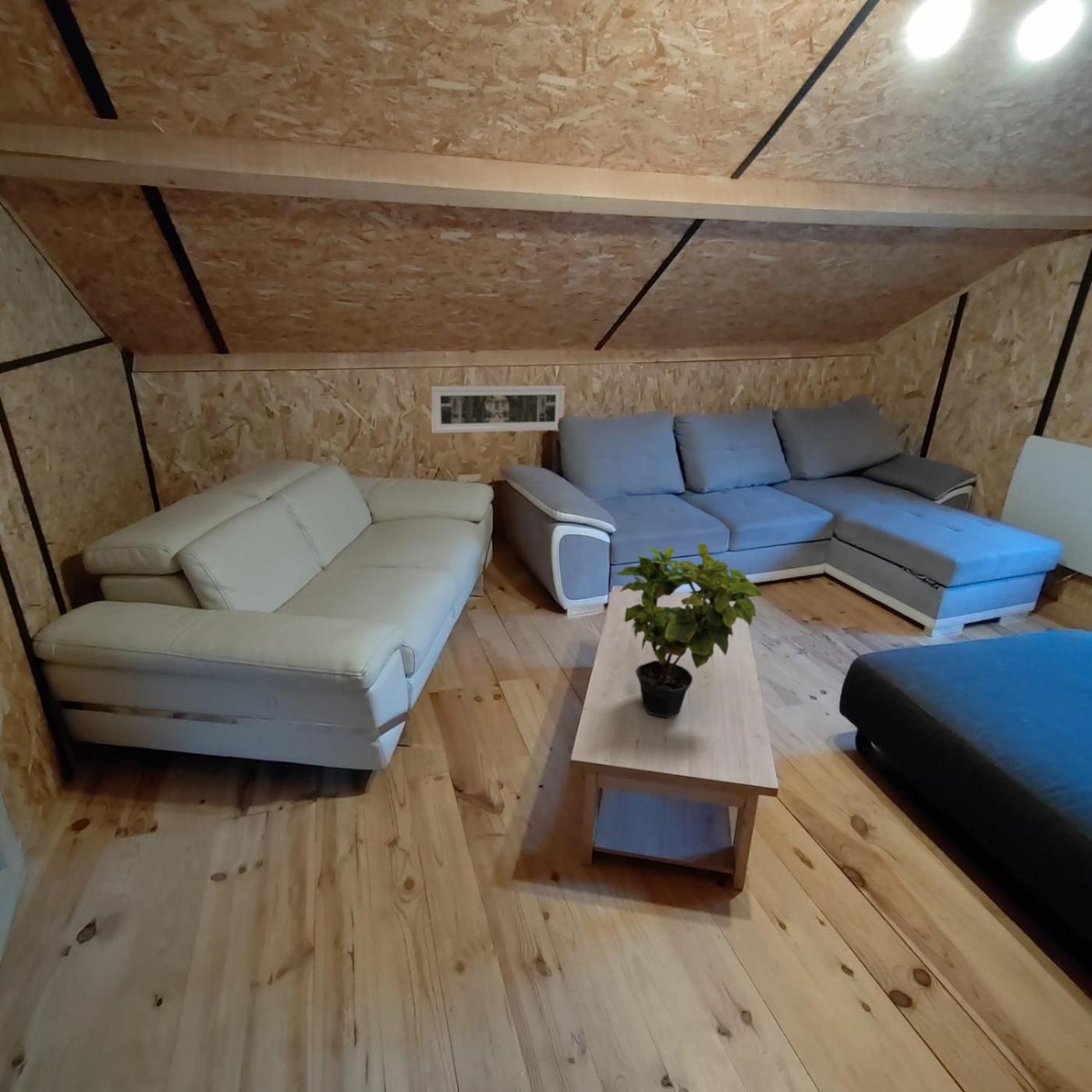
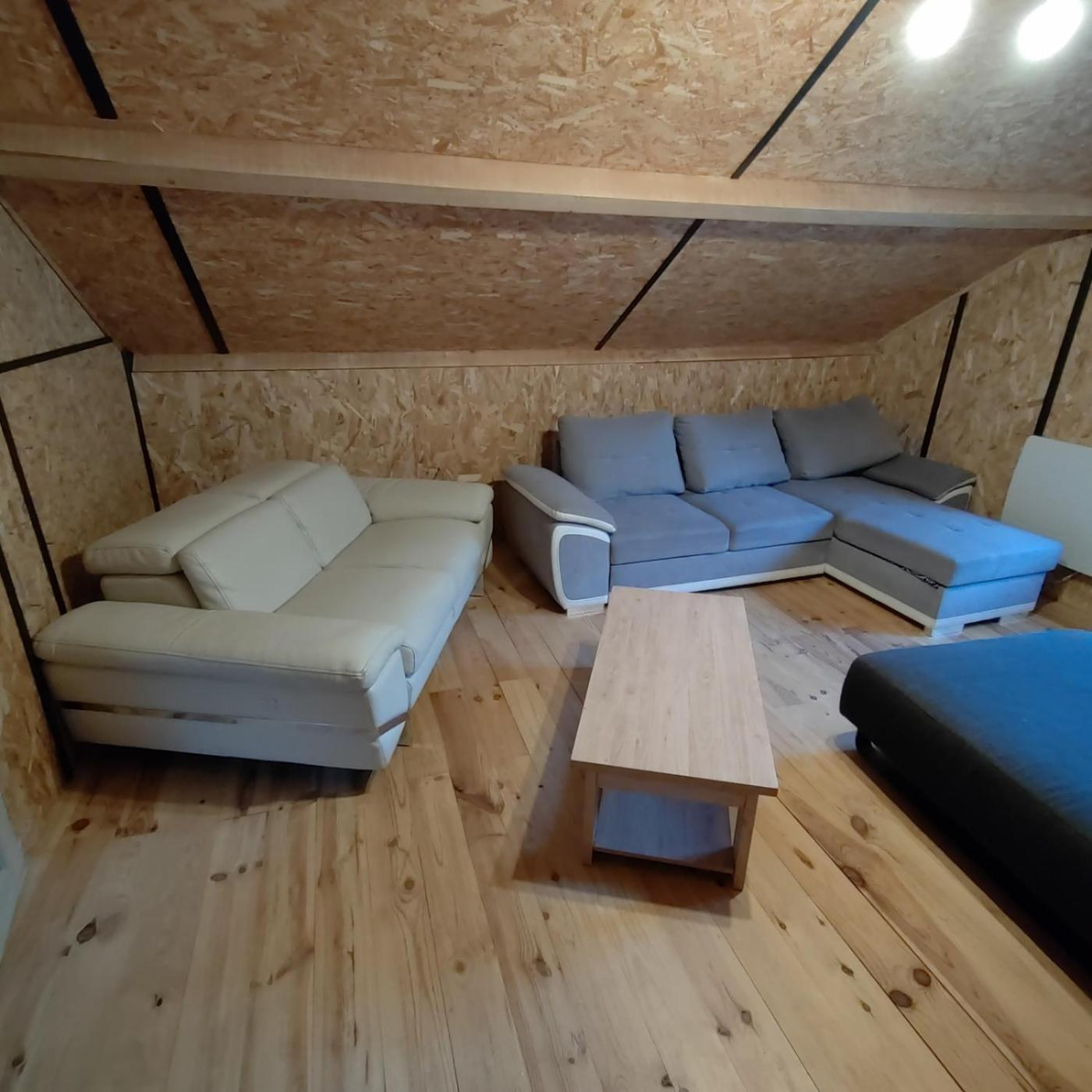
- potted plant [616,541,763,718]
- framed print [430,385,566,434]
